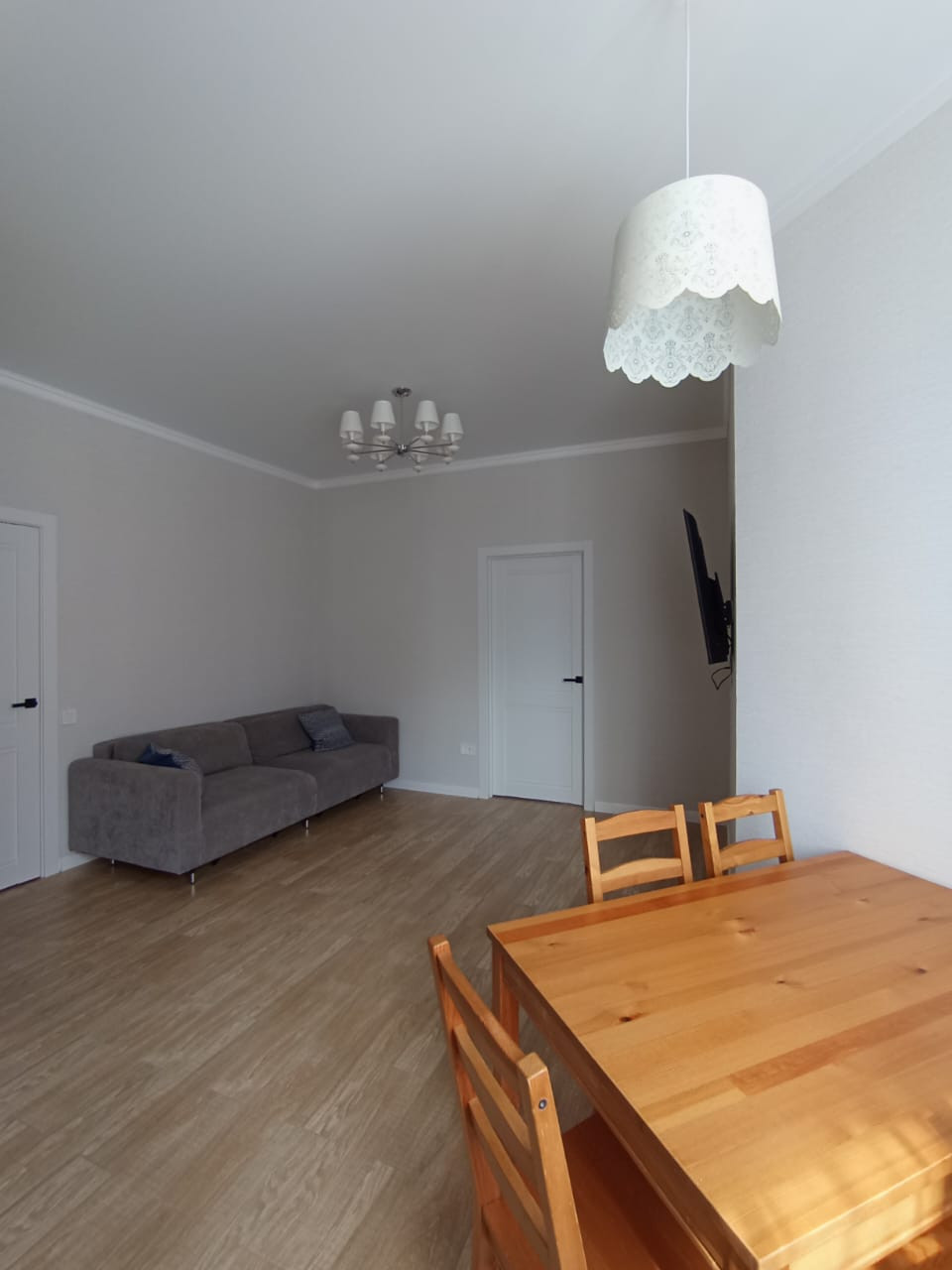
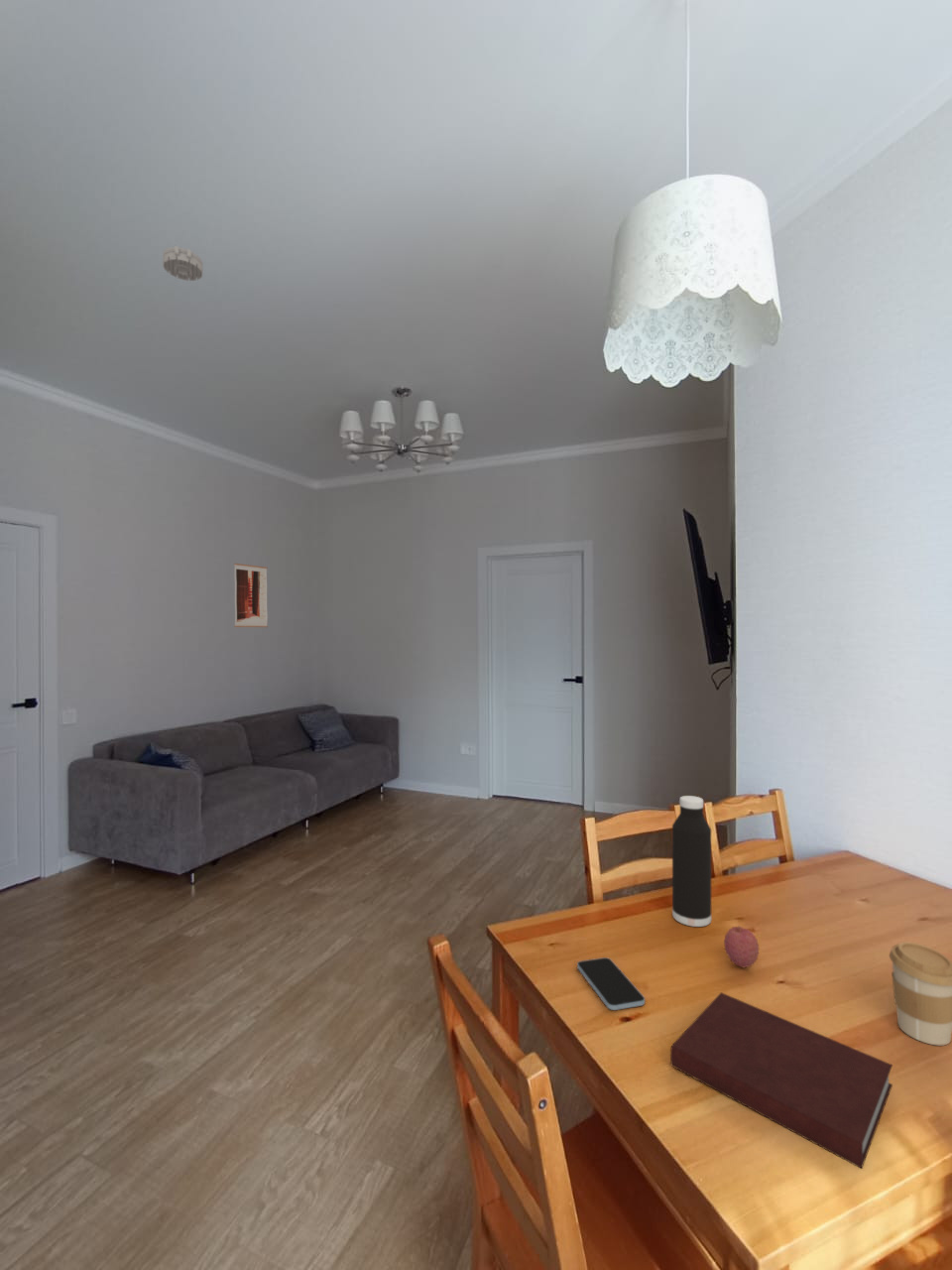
+ fruit [723,925,761,969]
+ wall art [233,563,269,628]
+ smartphone [576,956,646,1011]
+ water bottle [671,795,712,928]
+ coffee cup [889,941,952,1046]
+ notebook [669,991,893,1170]
+ smoke detector [162,245,203,282]
